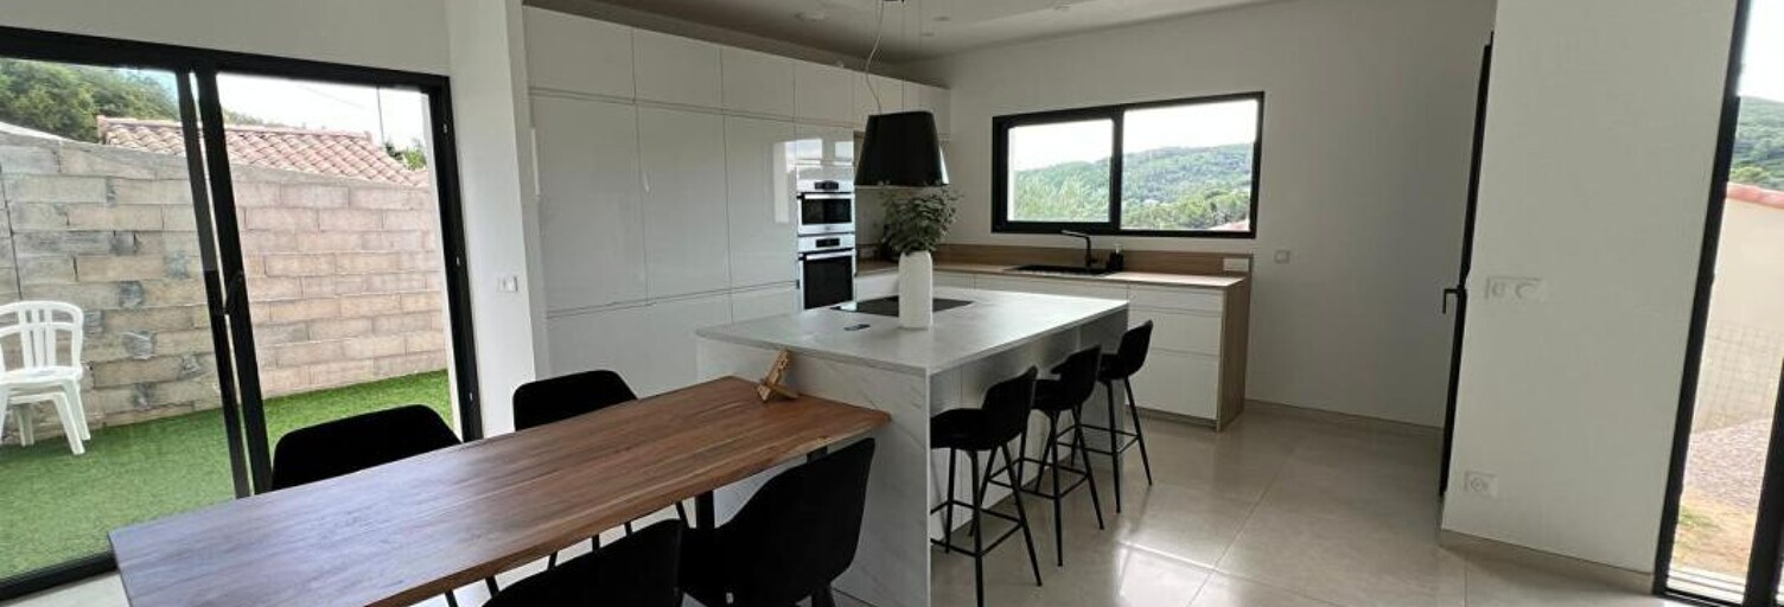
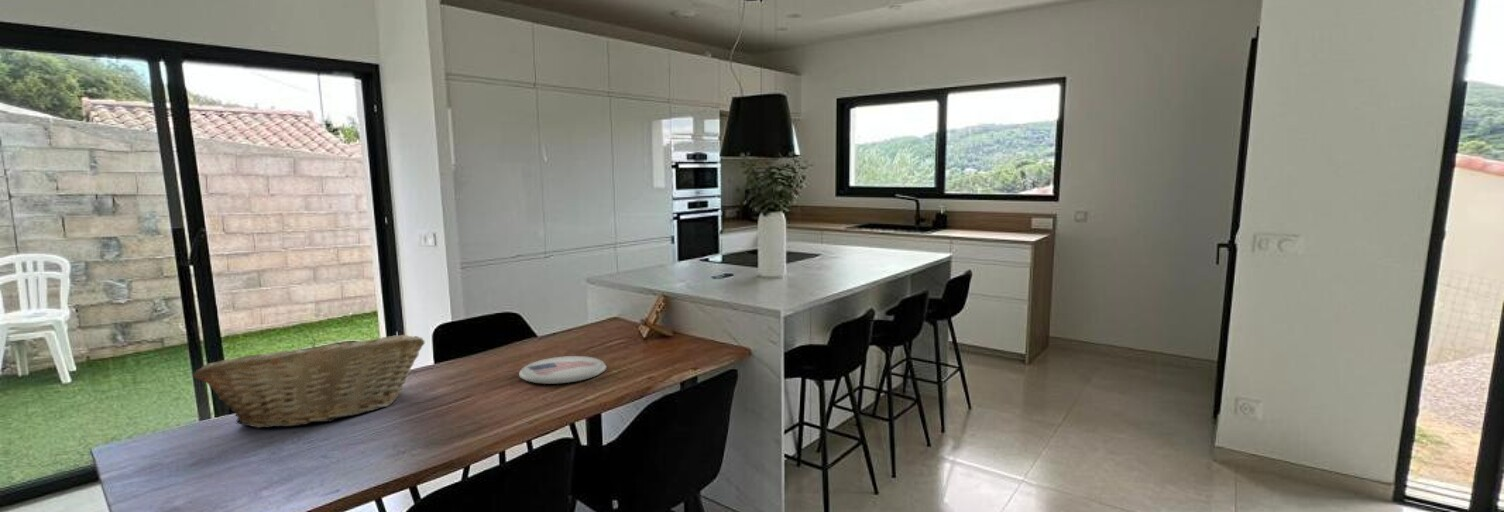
+ plate [518,355,607,385]
+ fruit basket [192,334,426,429]
